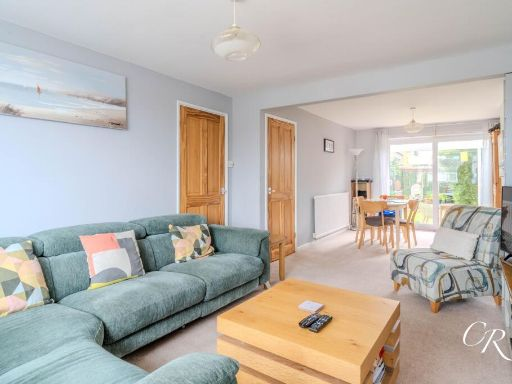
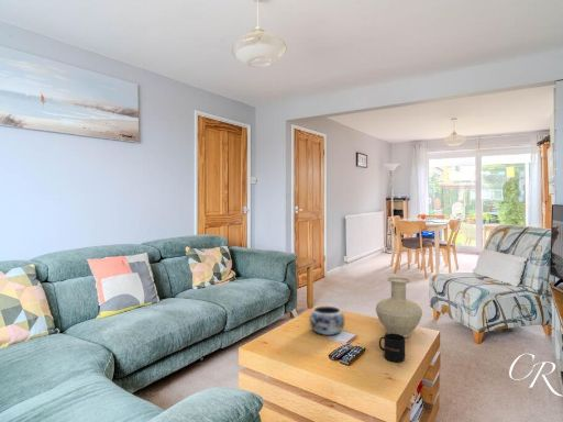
+ vase [375,276,423,338]
+ decorative bowl [309,304,345,336]
+ mug [378,333,406,363]
